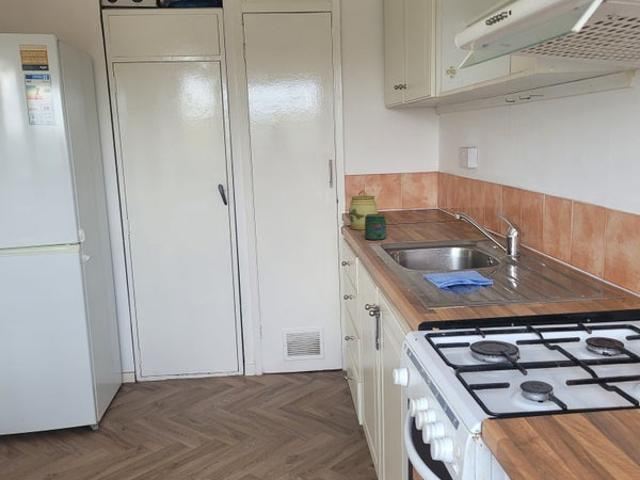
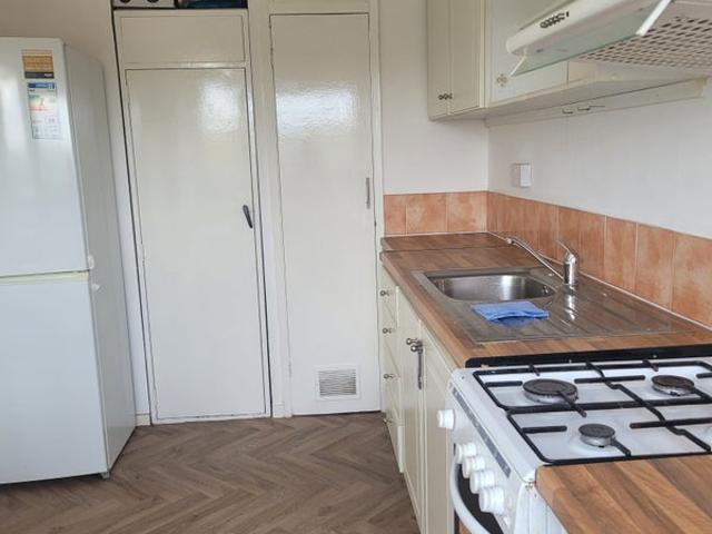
- jar [348,189,379,230]
- jar [364,213,387,241]
